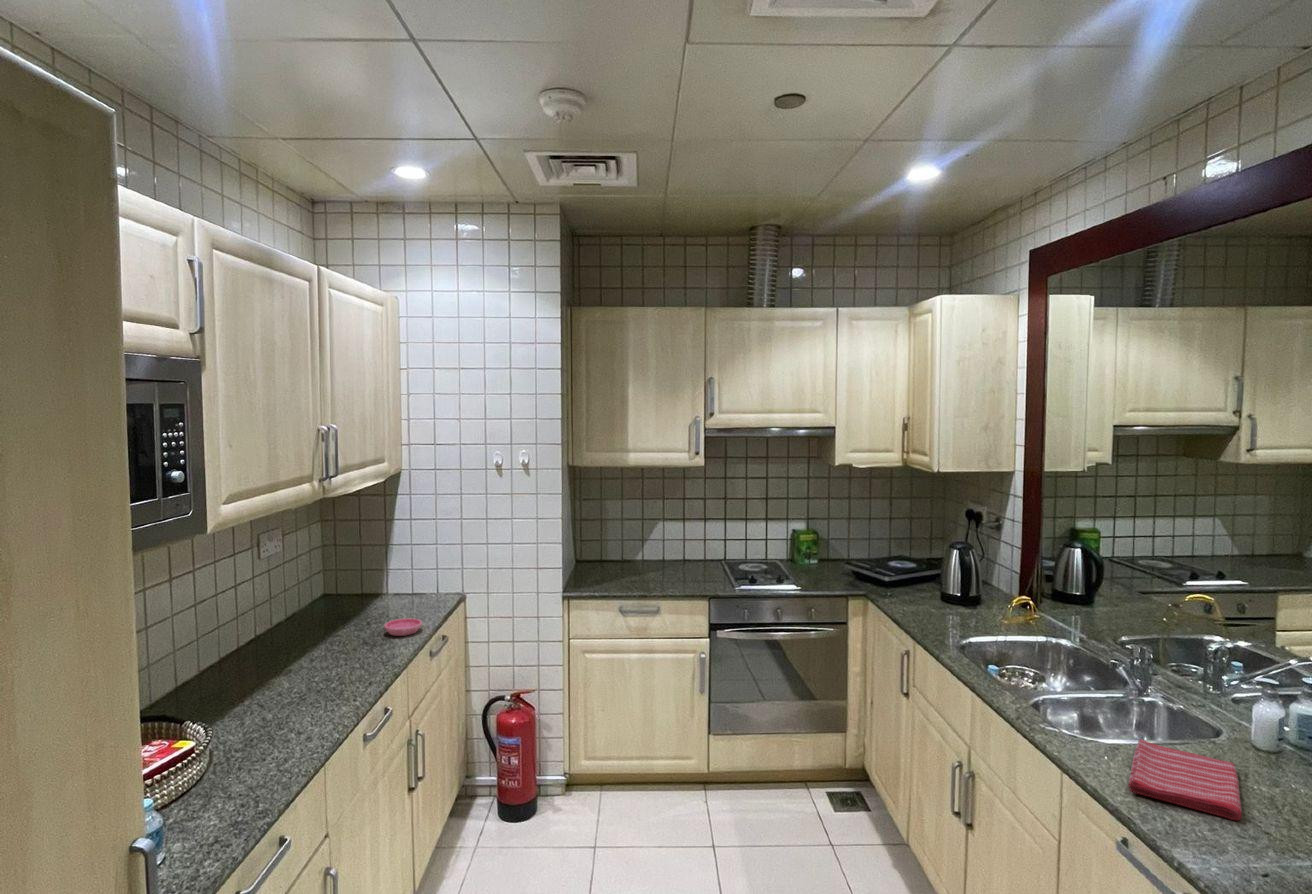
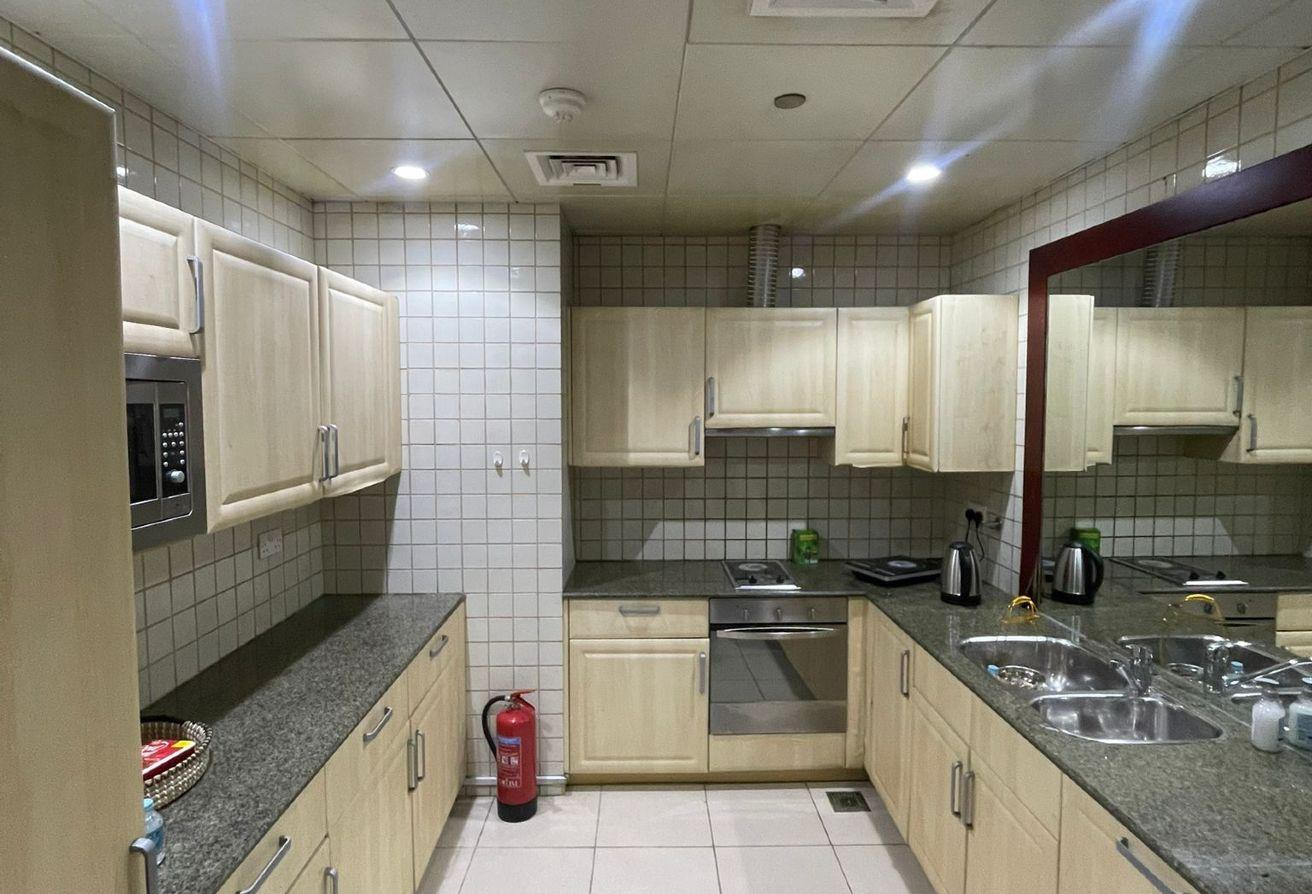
- saucer [383,617,423,637]
- dish towel [1128,738,1243,821]
